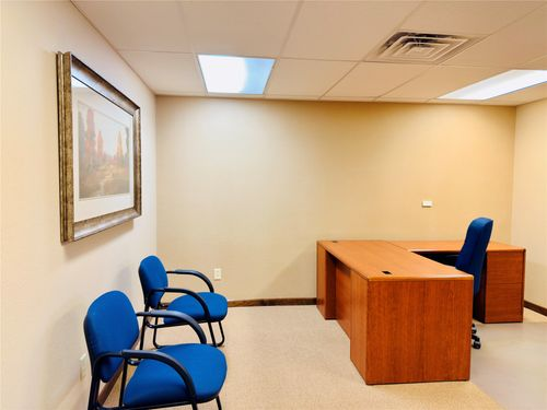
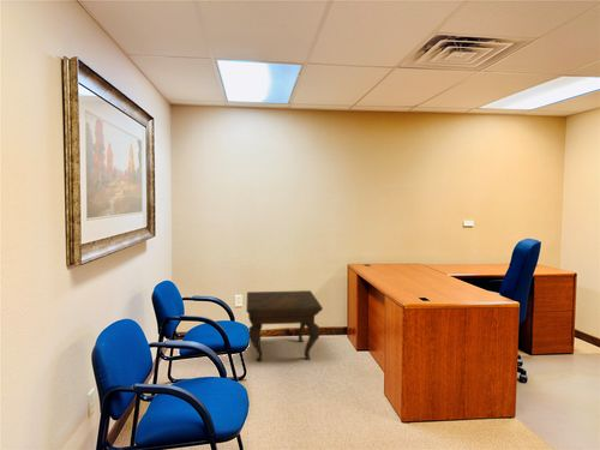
+ side table [245,289,324,362]
